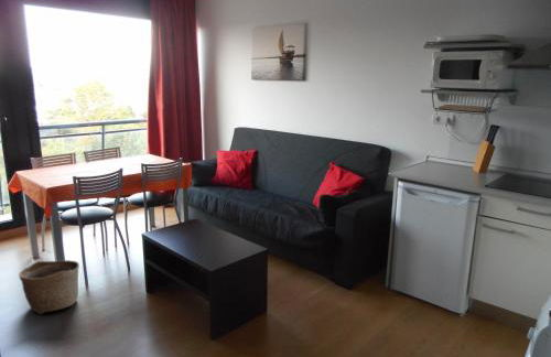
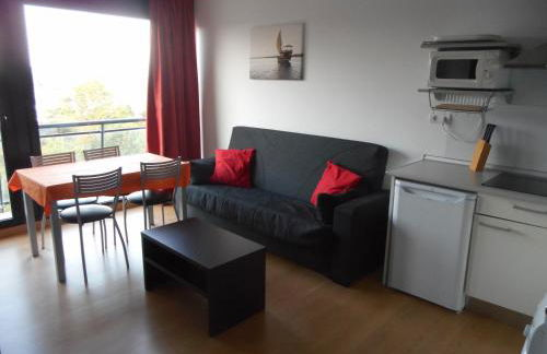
- basket [18,259,80,315]
